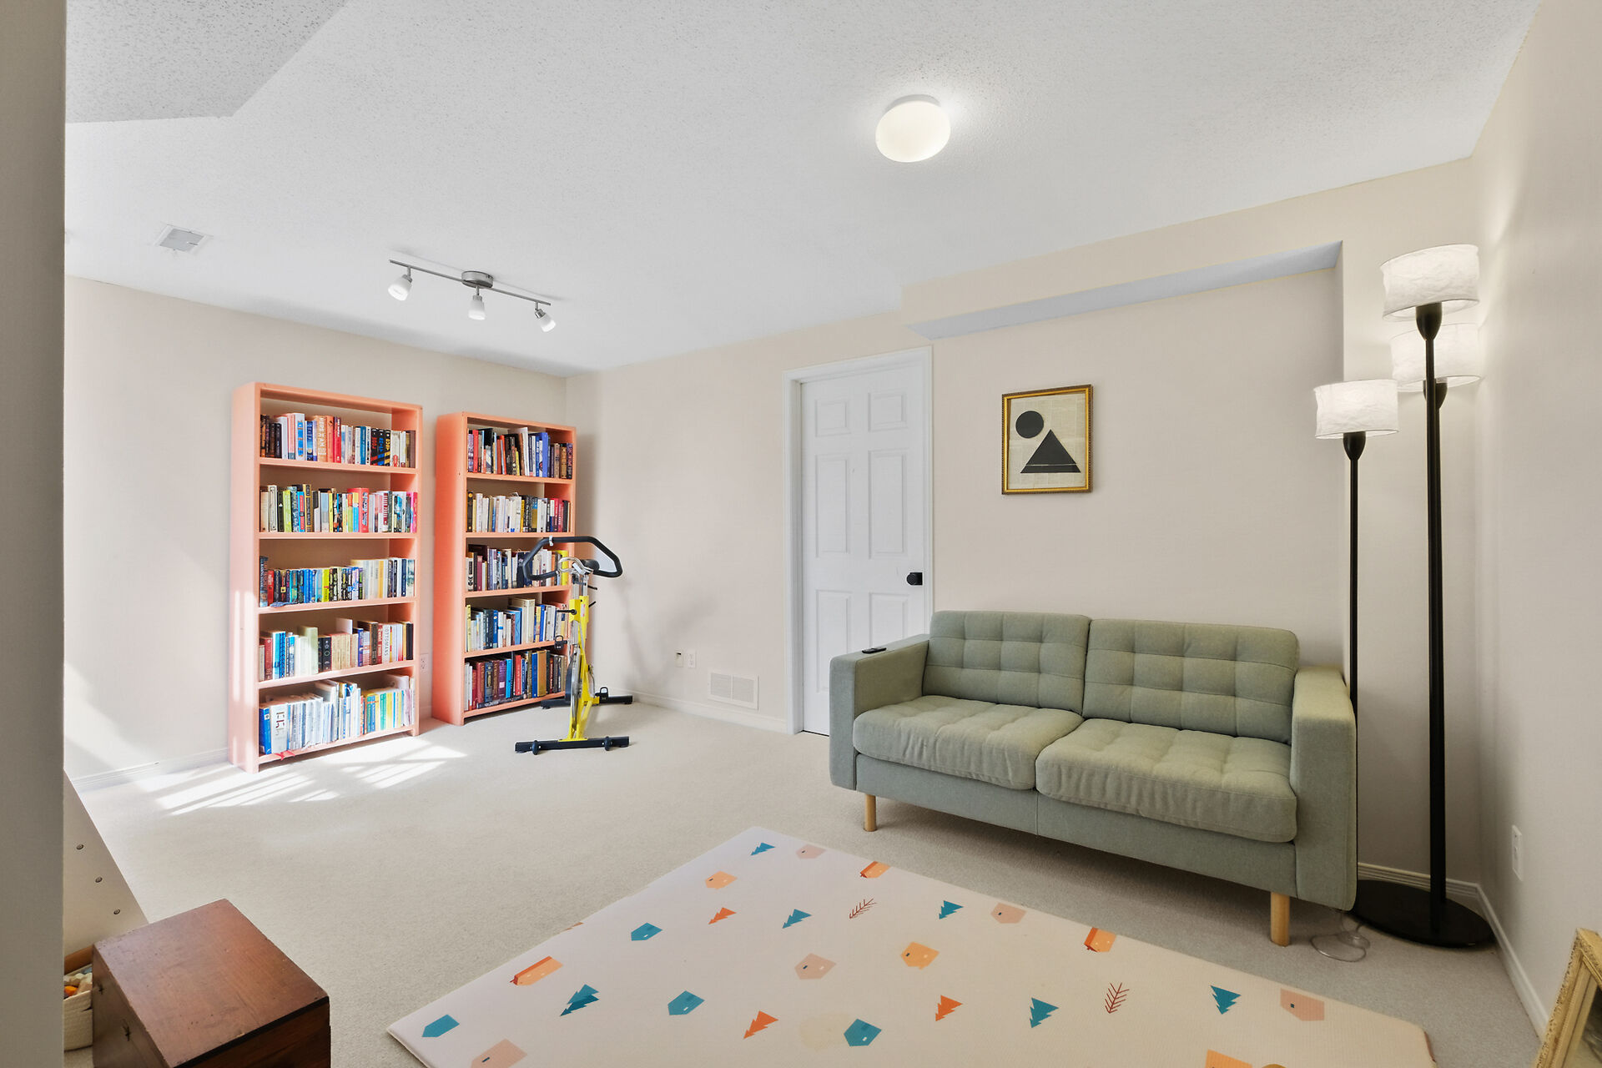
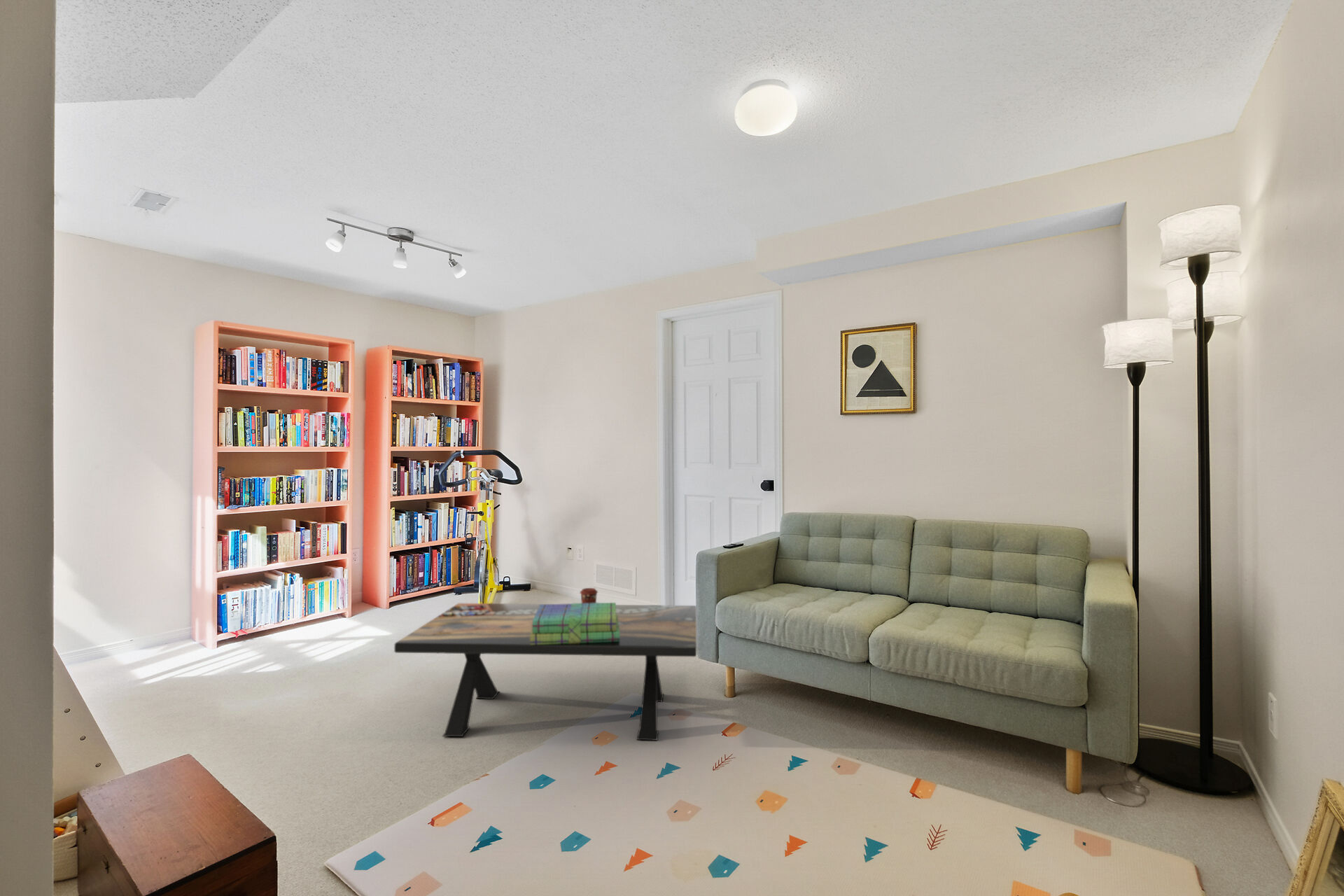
+ coffee cup [579,587,598,603]
+ stack of books [530,602,619,645]
+ coffee table [393,603,697,741]
